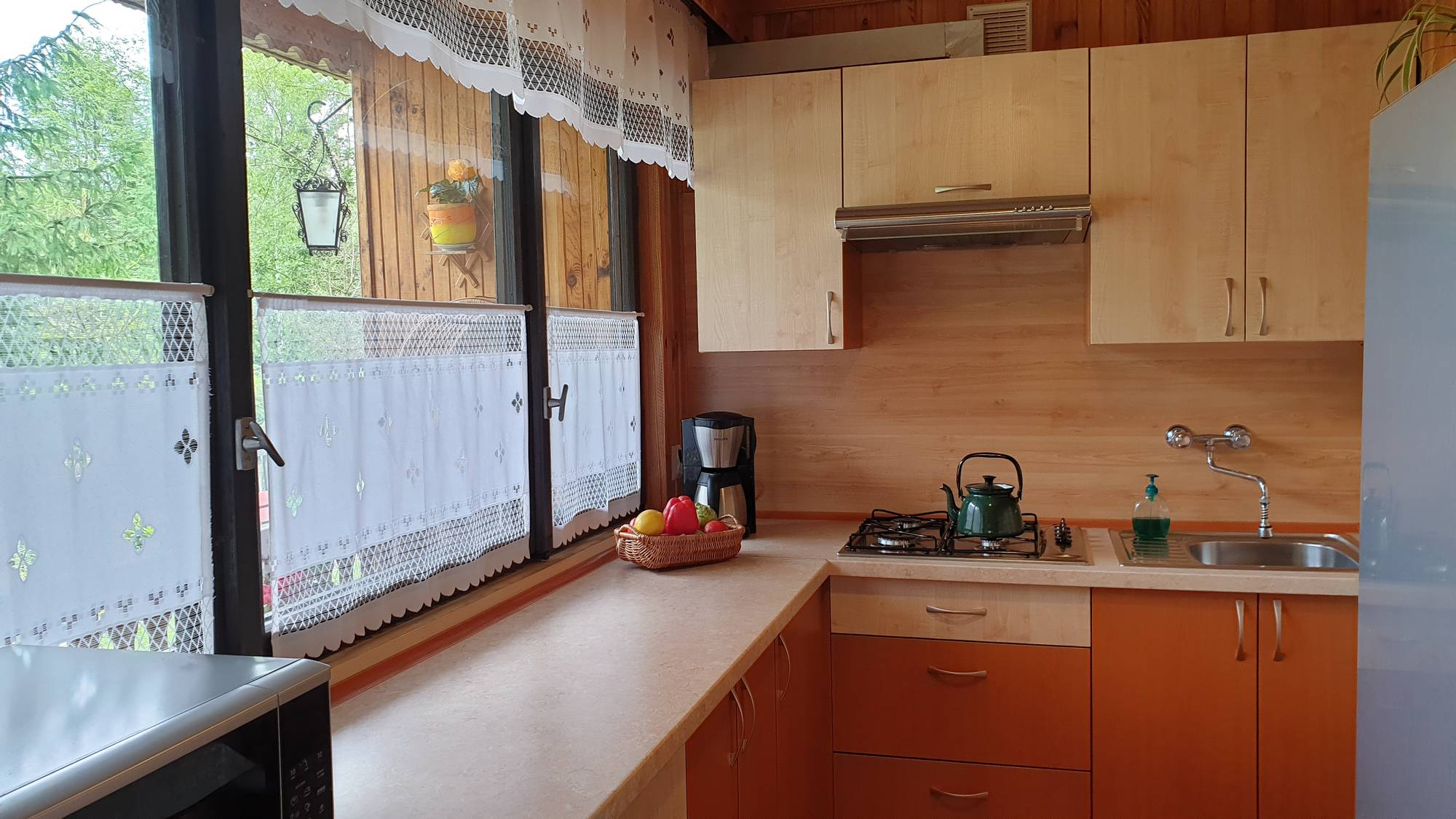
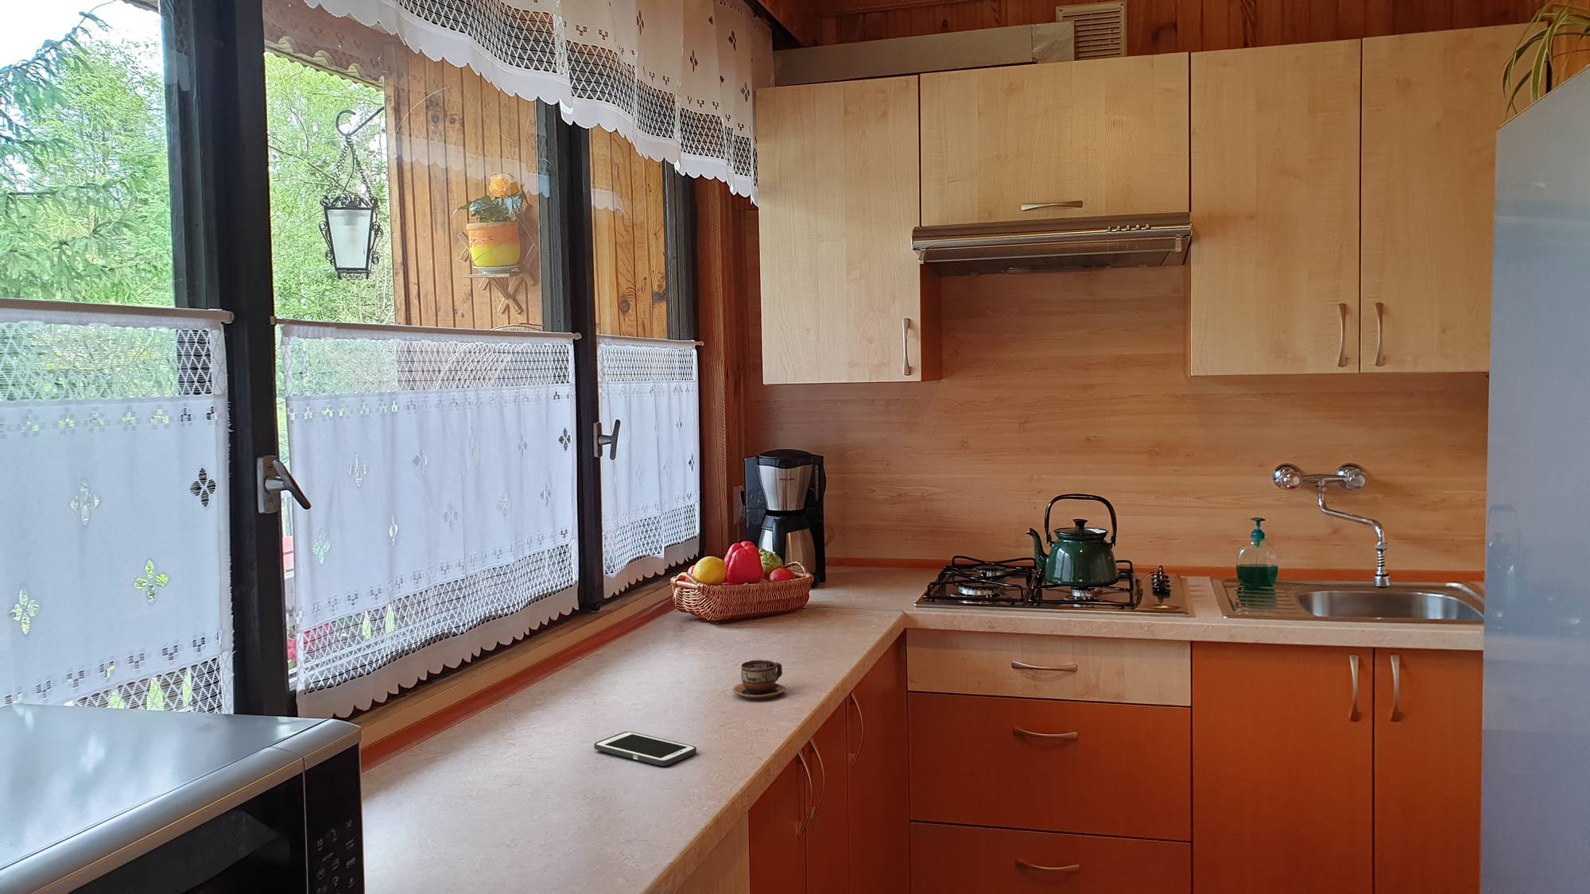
+ cell phone [593,730,697,767]
+ cup [732,659,787,699]
